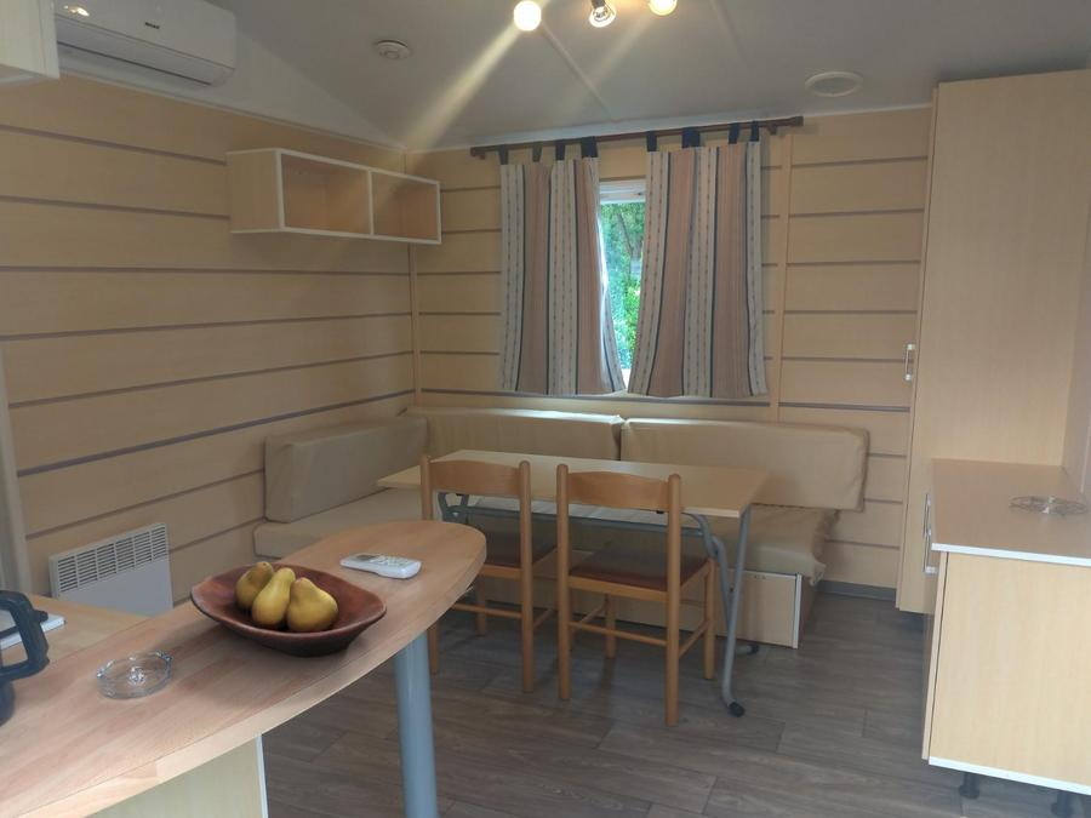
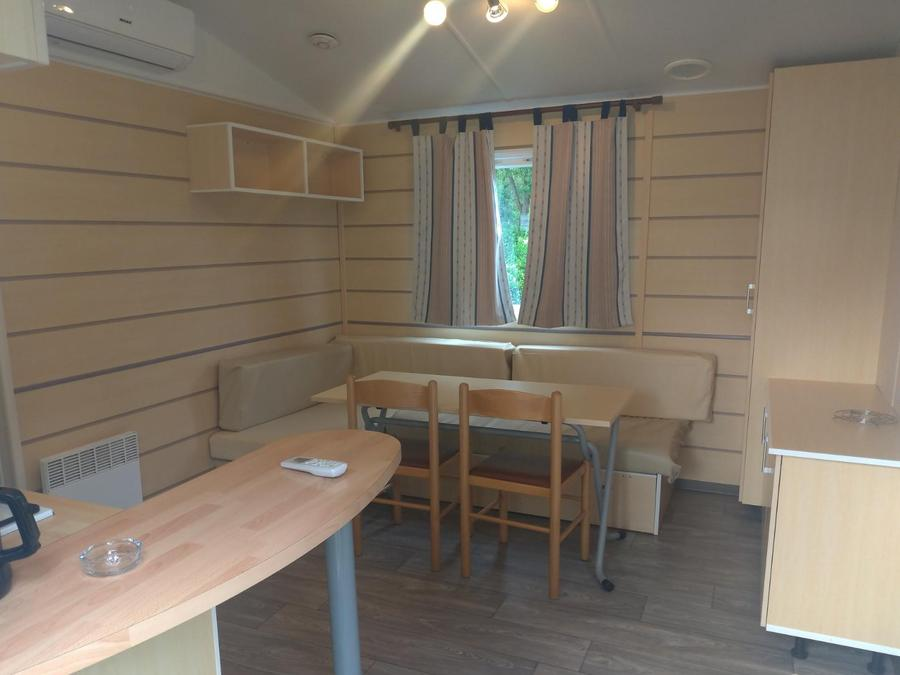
- fruit bowl [189,560,388,658]
